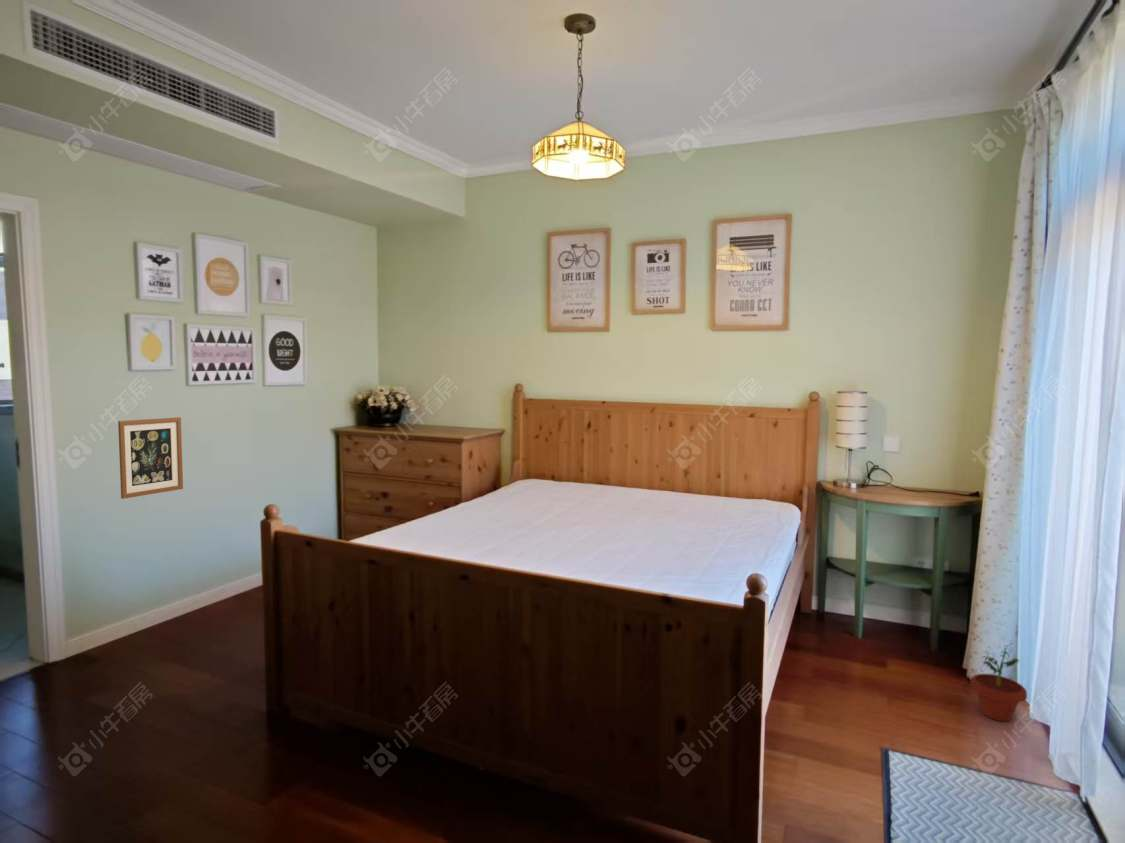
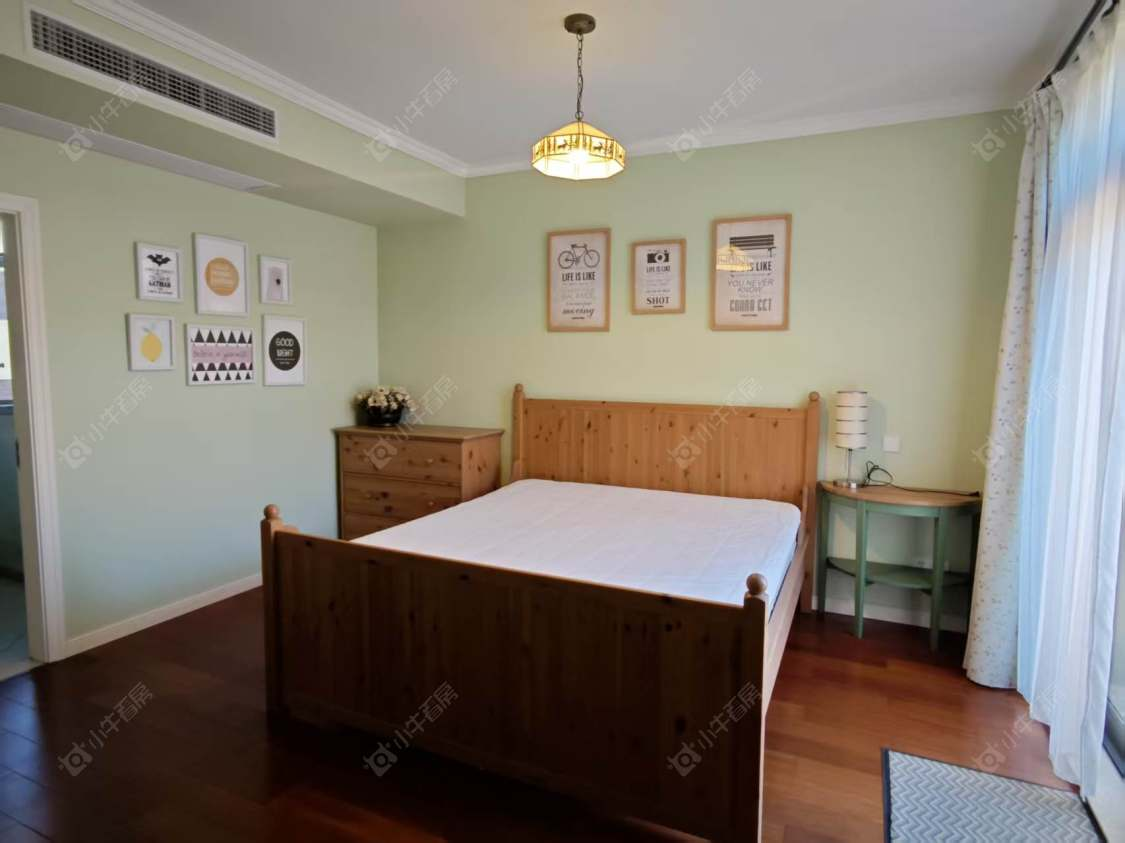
- potted plant [969,643,1028,722]
- wall art [117,416,184,500]
